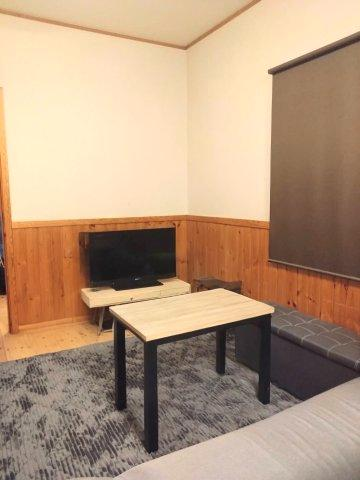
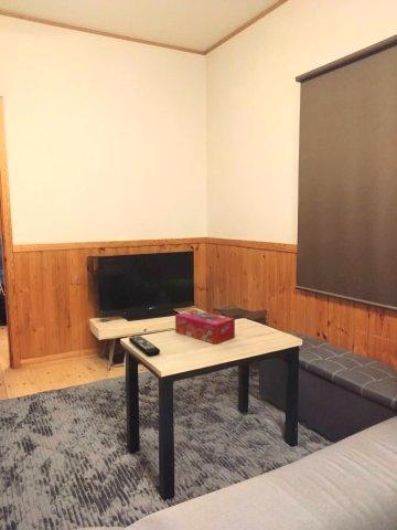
+ remote control [128,335,161,357]
+ tissue box [174,308,236,346]
